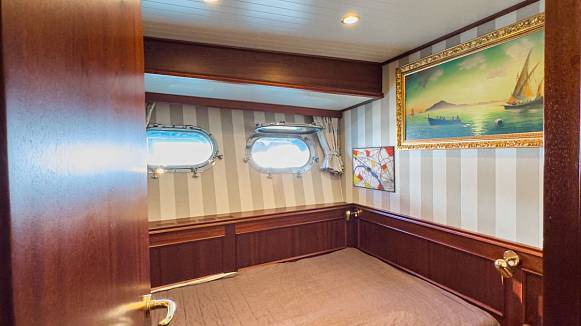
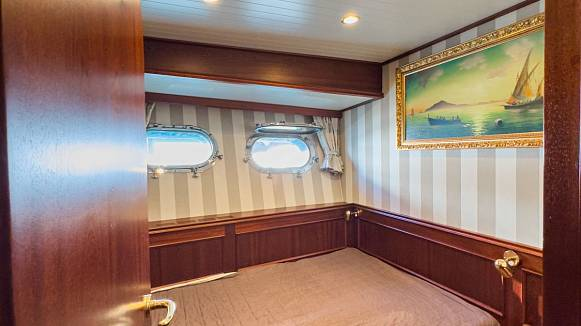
- wall art [351,145,397,194]
